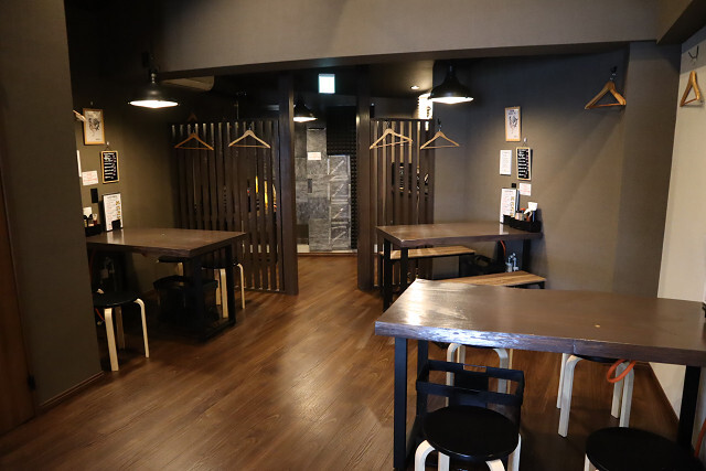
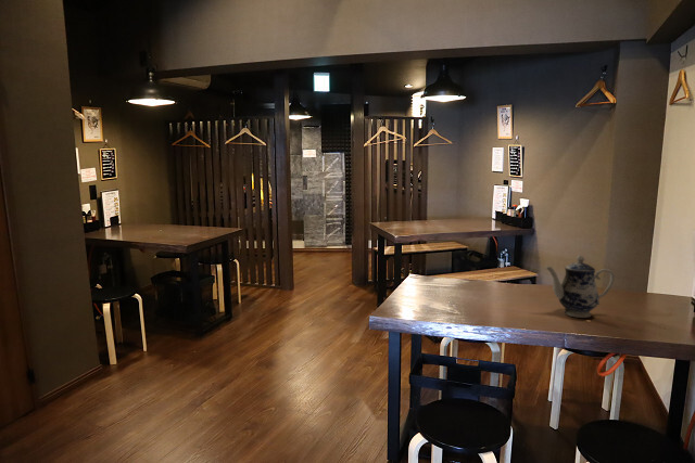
+ teapot [545,255,616,319]
